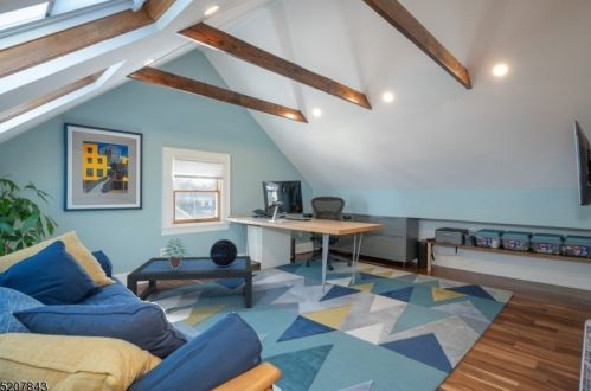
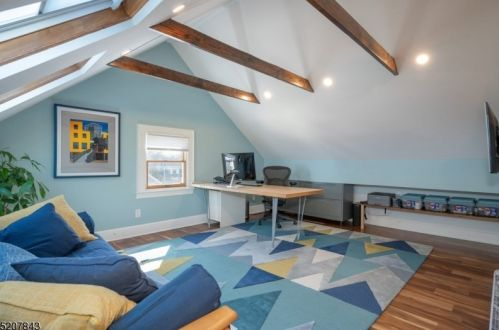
- potted plant [160,237,193,269]
- coffee table [126,255,253,309]
- decorative sphere [208,238,239,267]
